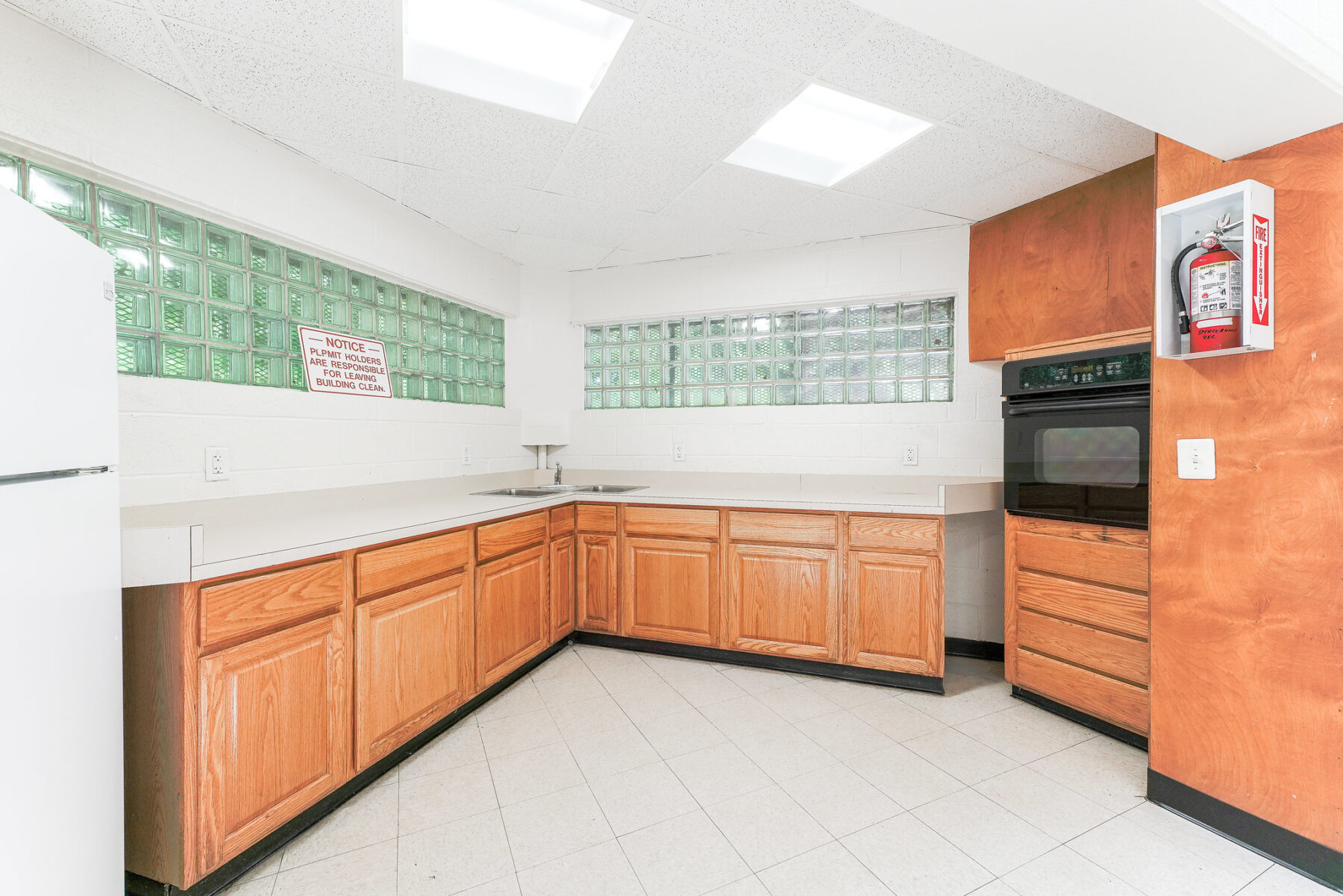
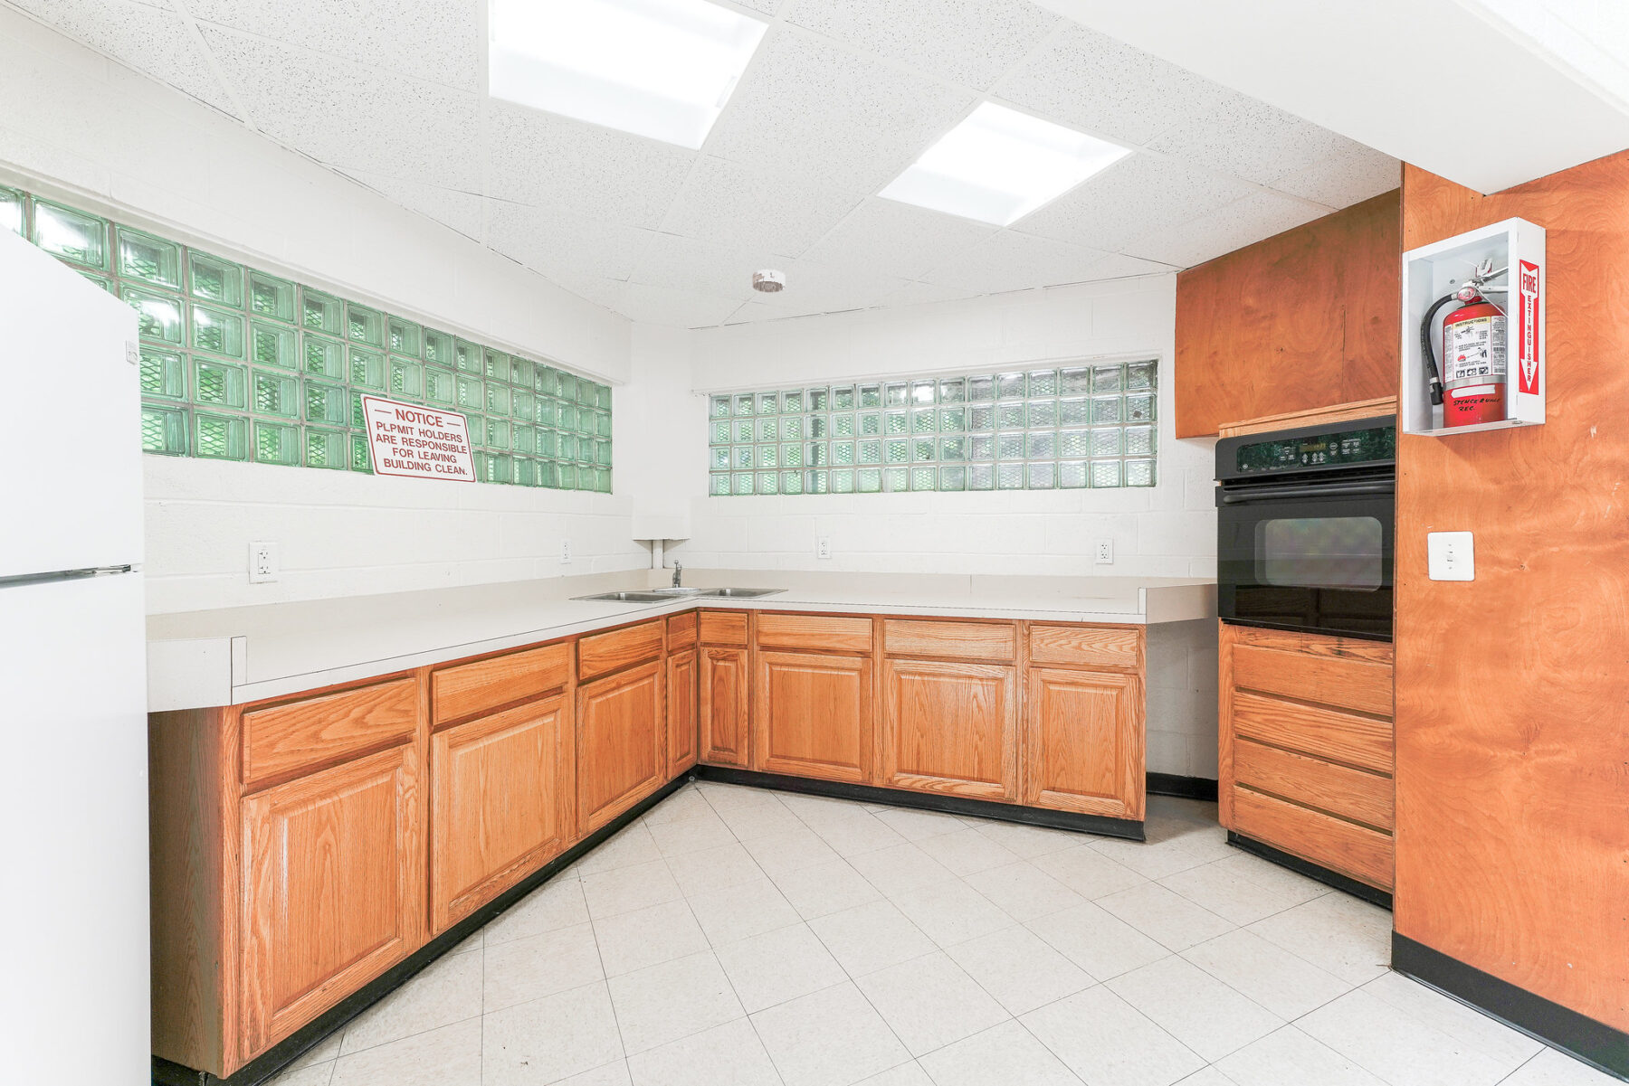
+ smoke detector [752,269,786,293]
